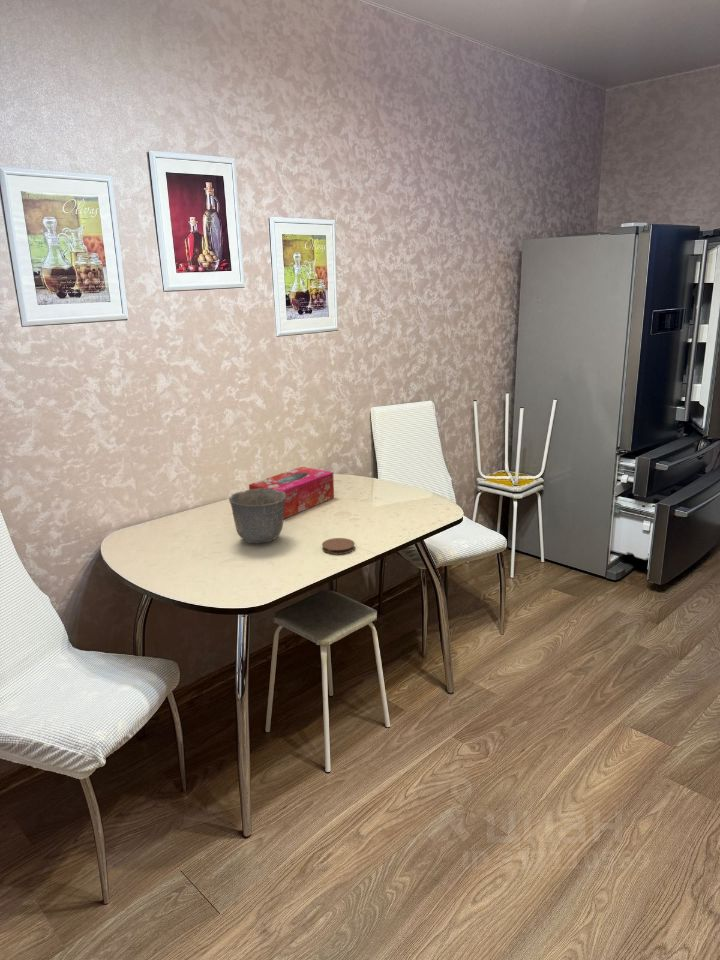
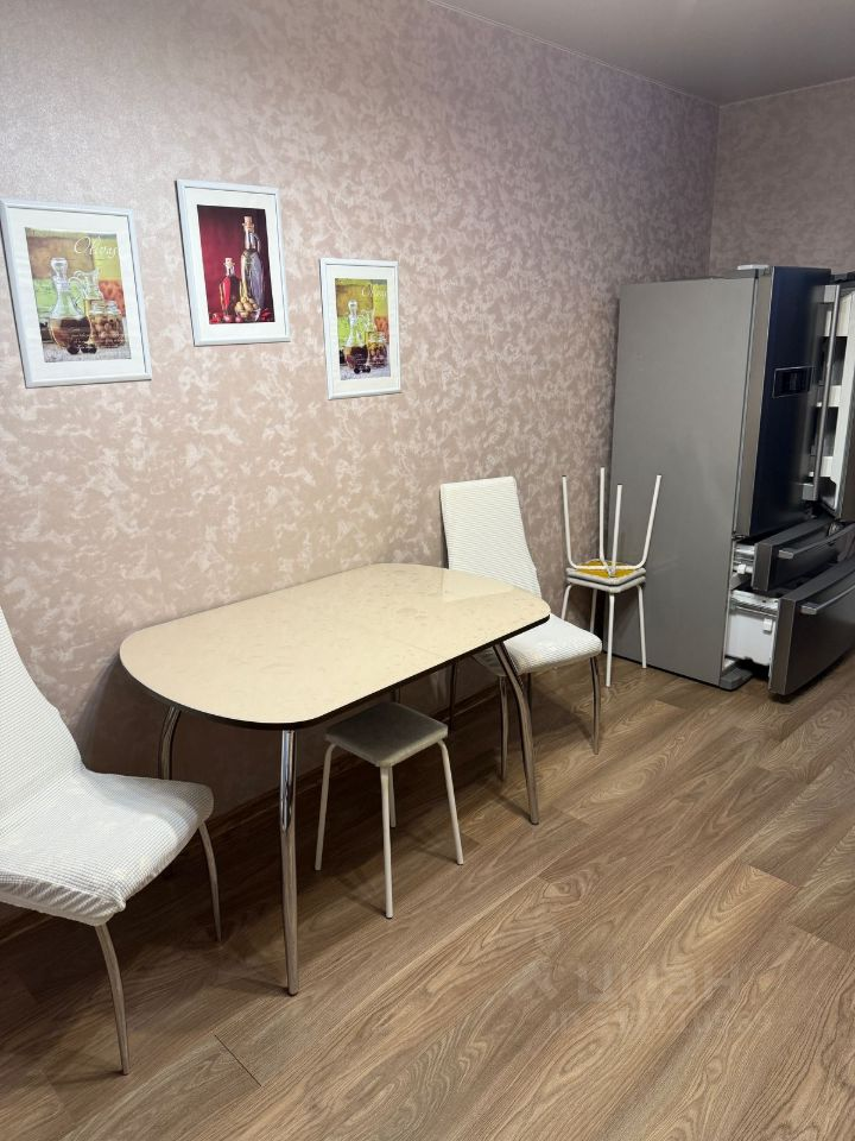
- coaster [321,537,356,555]
- cup [228,488,286,544]
- tissue box [248,466,335,520]
